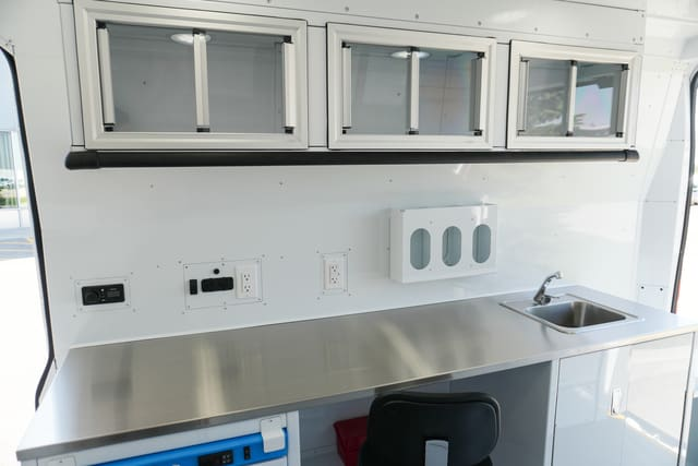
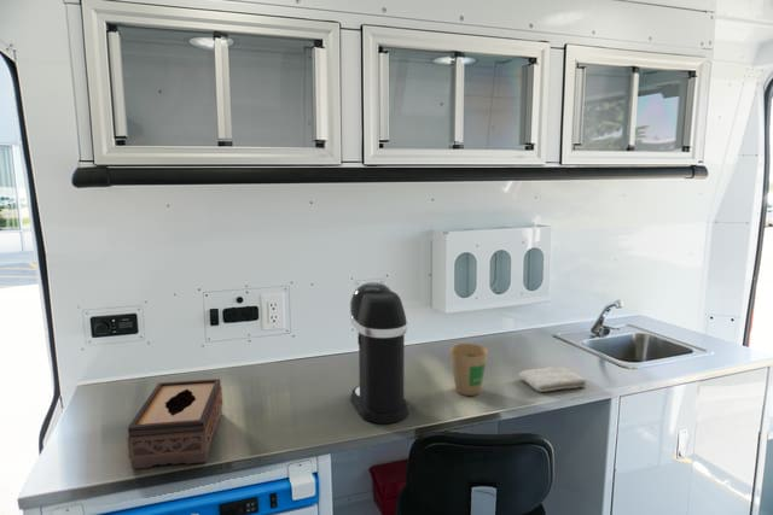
+ tissue box [127,378,223,470]
+ washcloth [517,365,587,393]
+ paper cup [449,343,489,397]
+ coffee maker [349,281,409,425]
